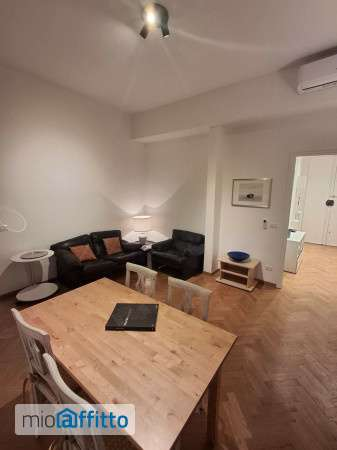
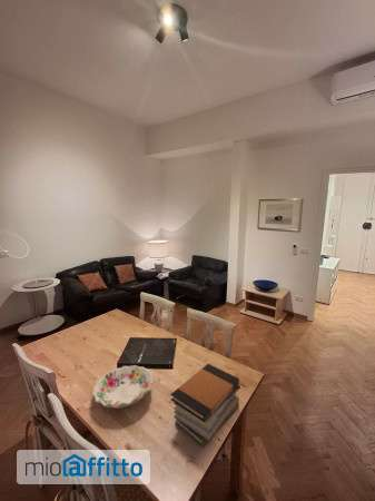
+ decorative bowl [91,364,154,410]
+ book stack [169,363,241,448]
